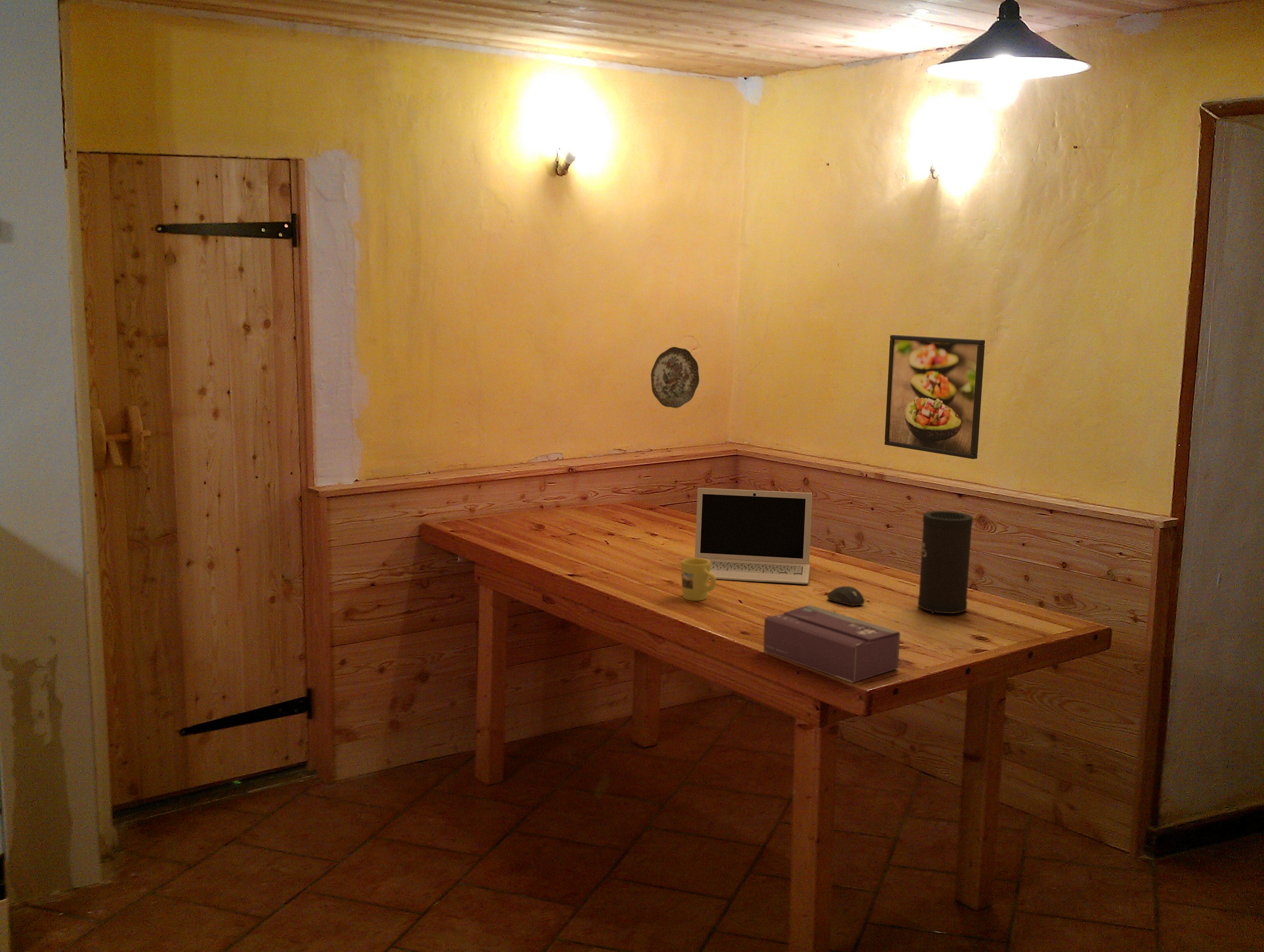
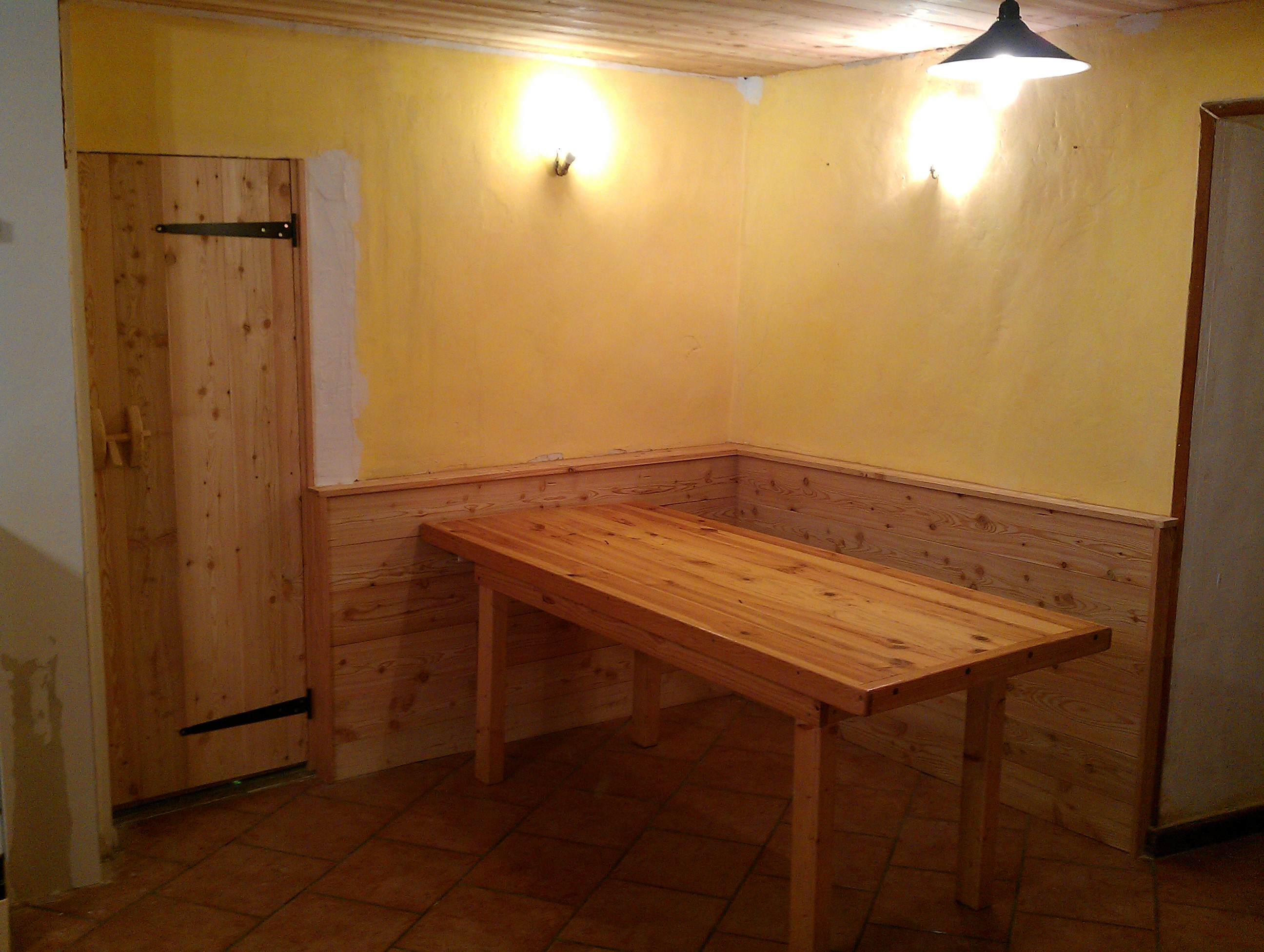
- tissue box [763,604,901,683]
- mug [680,557,716,601]
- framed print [884,335,986,459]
- computer mouse [827,586,865,607]
- speaker [917,510,973,614]
- decorative plate [651,346,700,409]
- laptop [694,487,813,585]
